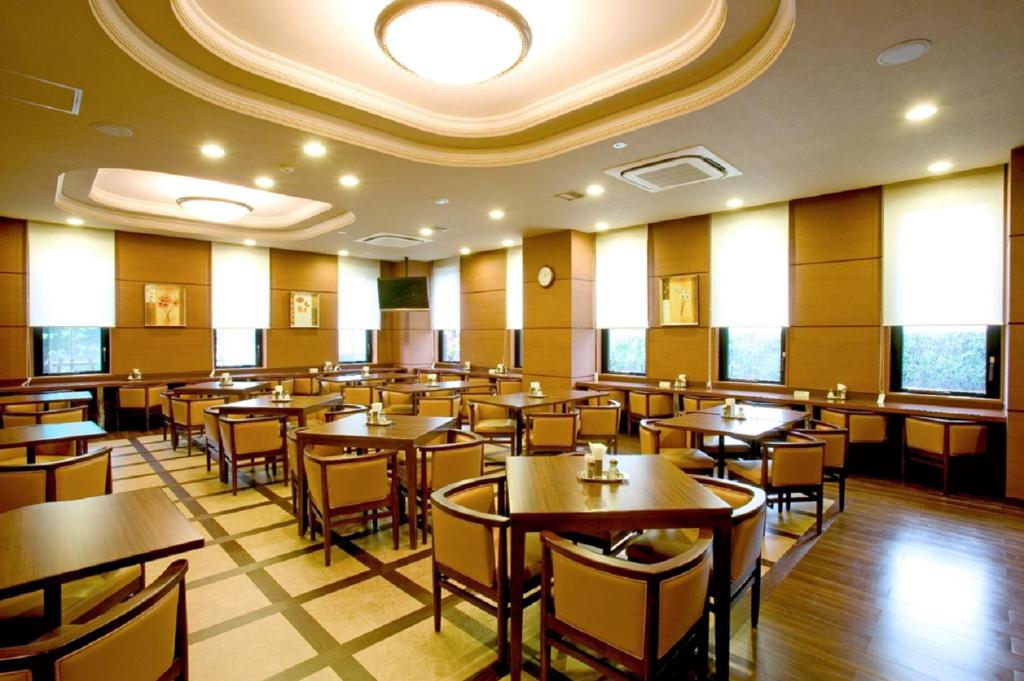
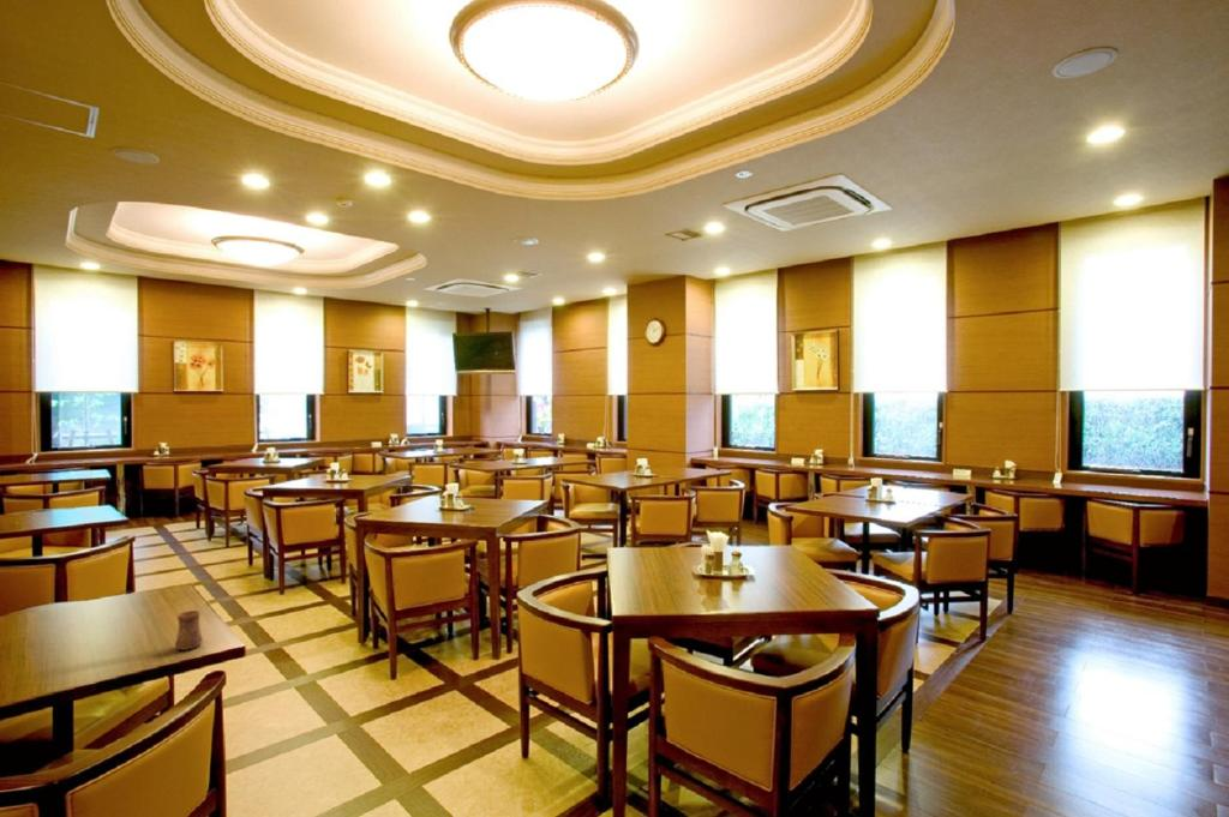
+ cup [174,609,204,651]
